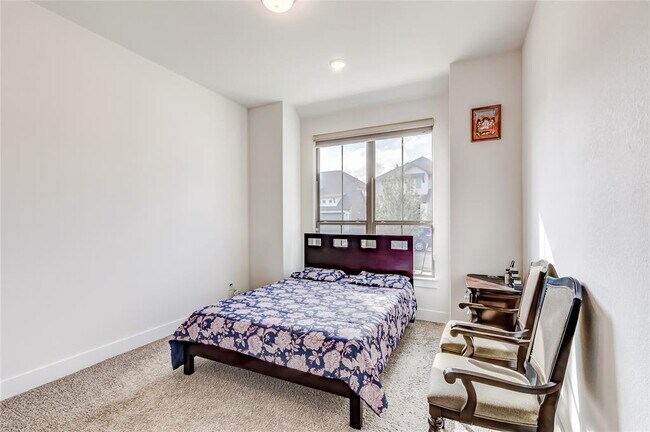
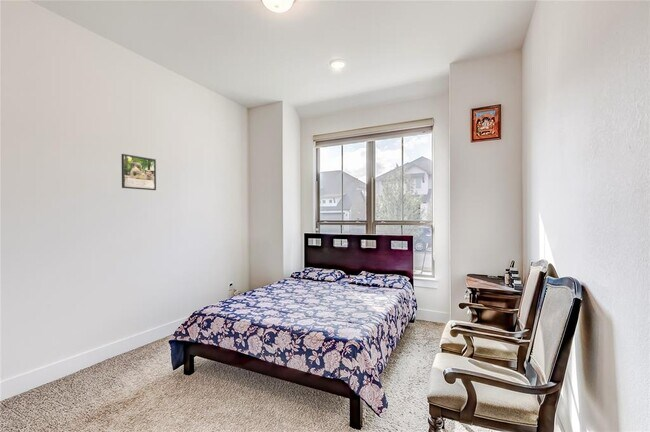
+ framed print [121,153,157,191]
